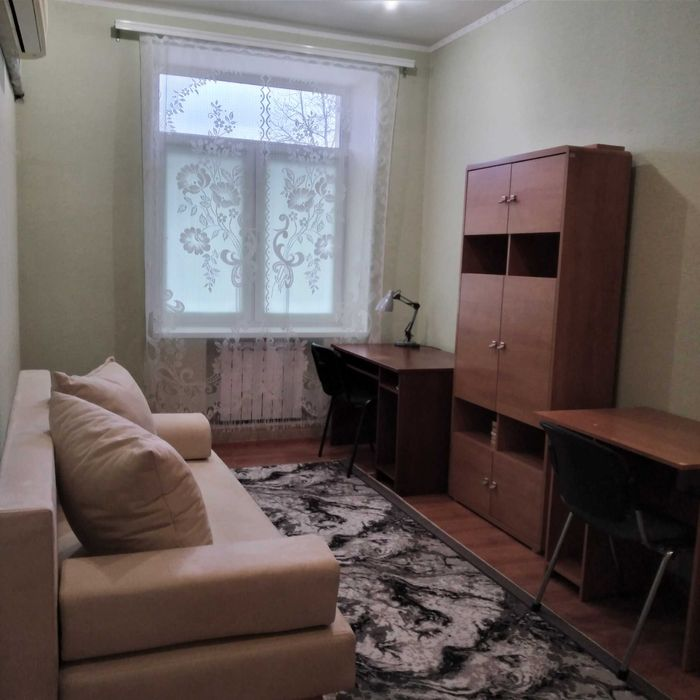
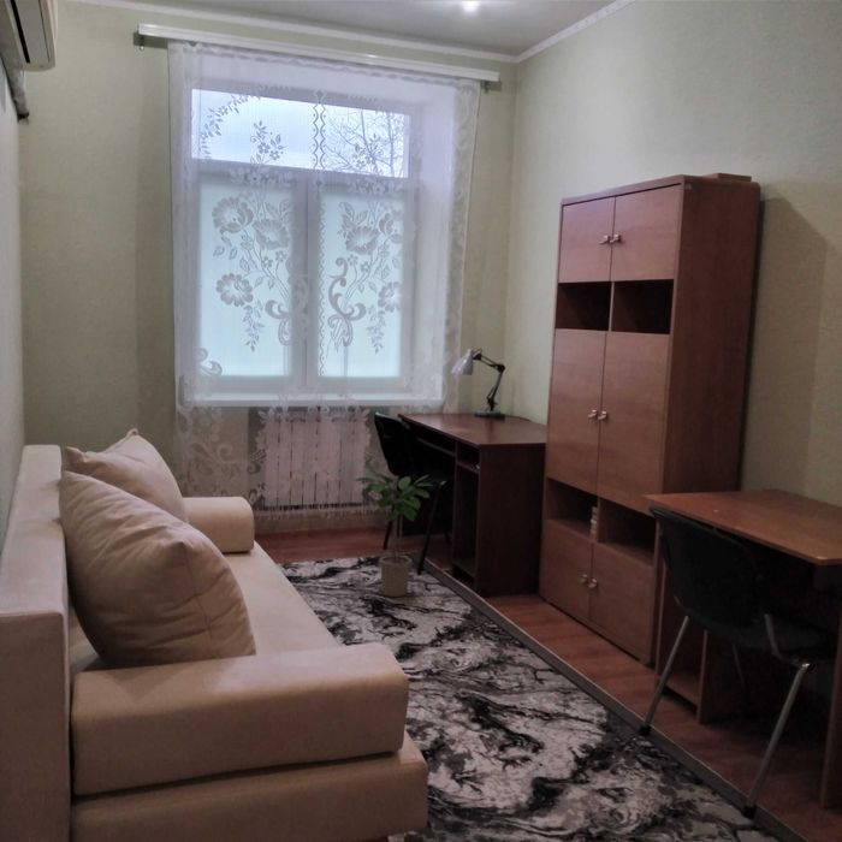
+ potted plant [354,464,434,598]
